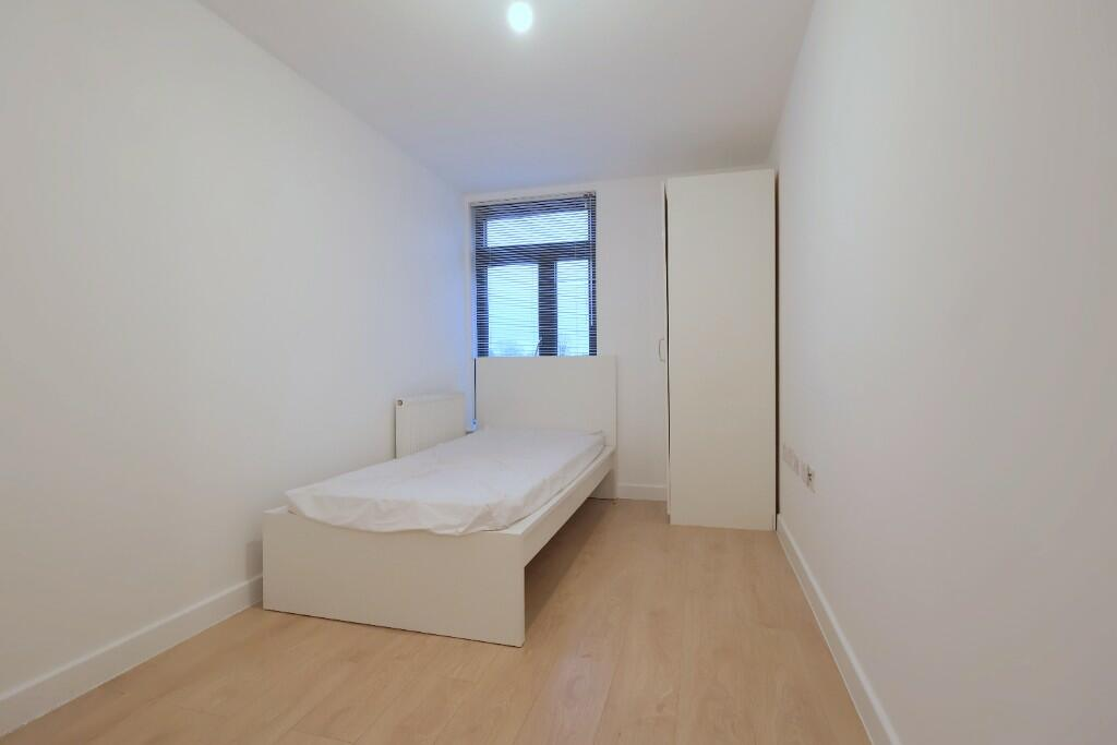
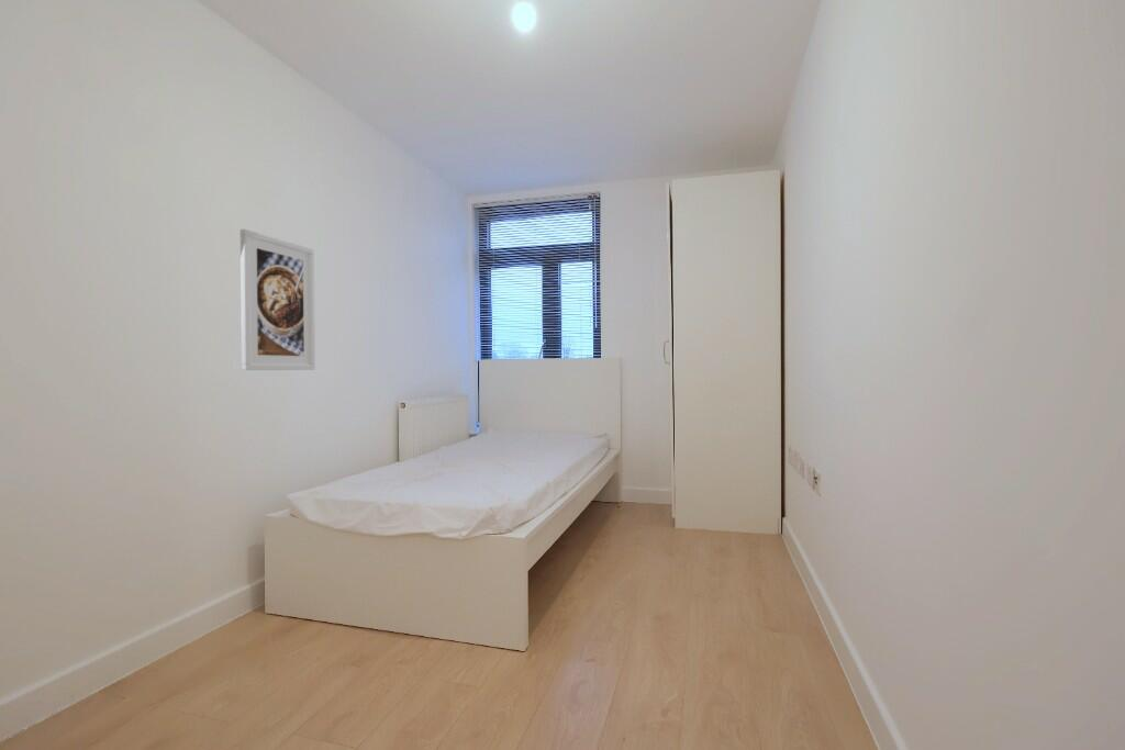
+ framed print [240,228,316,371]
